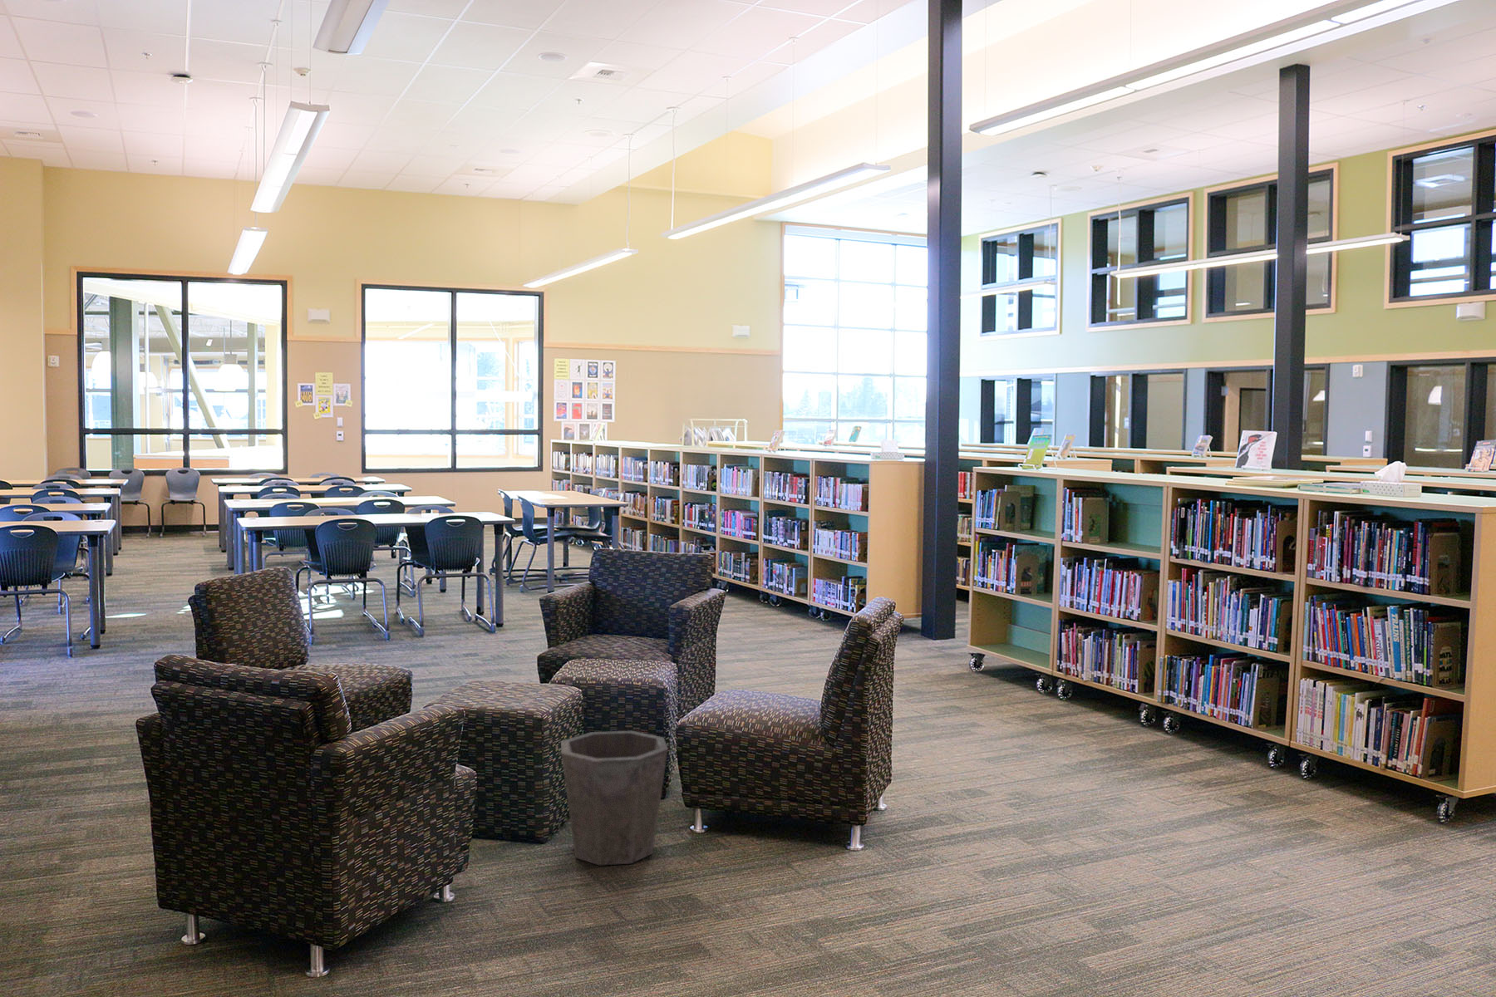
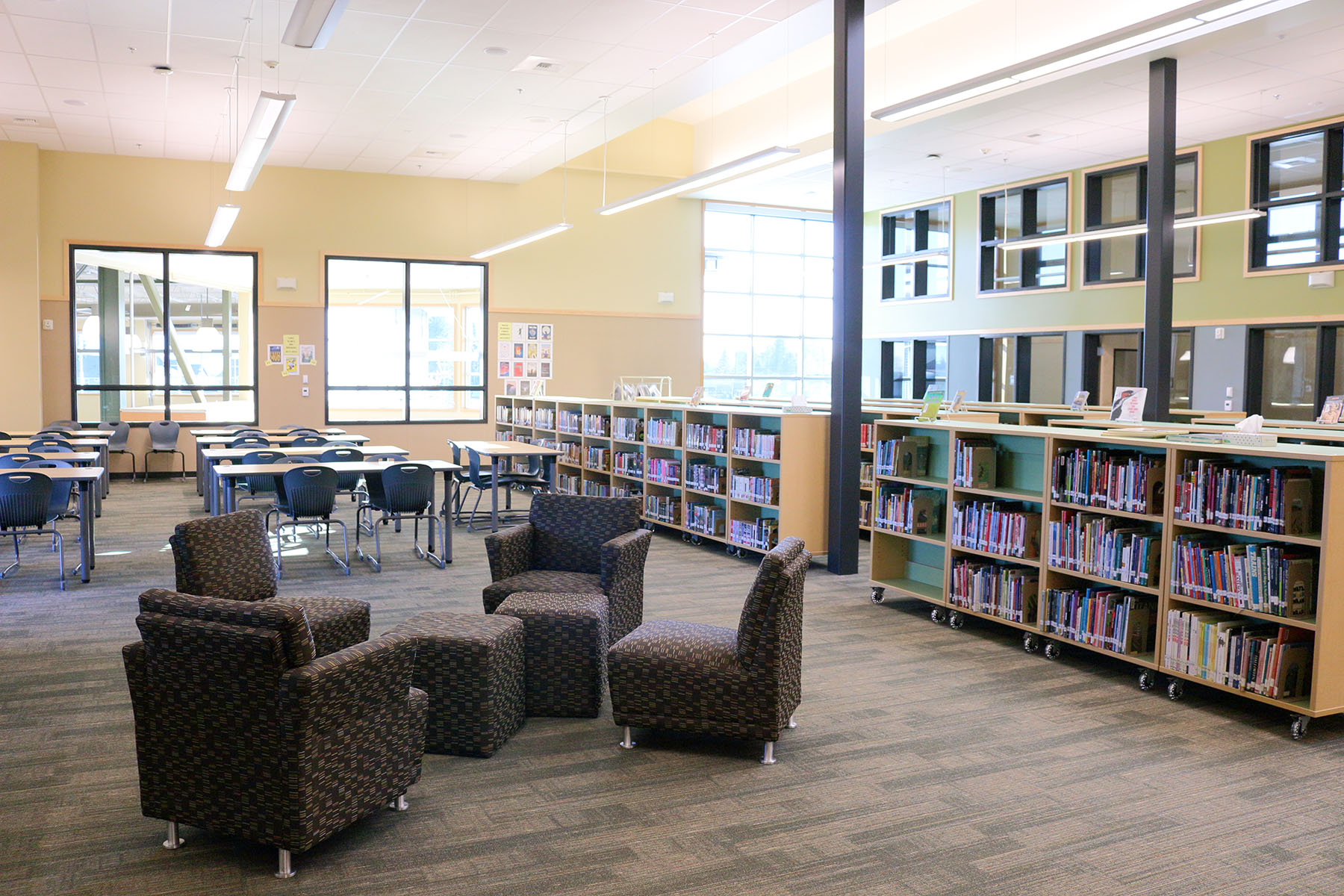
- waste bin [560,730,669,866]
